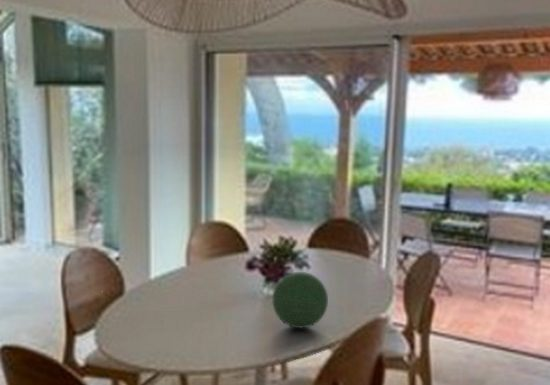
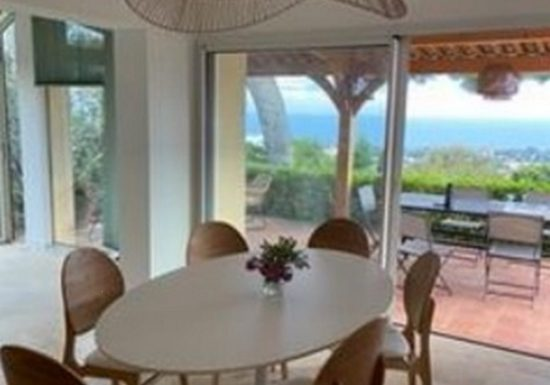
- decorative orb [271,271,329,329]
